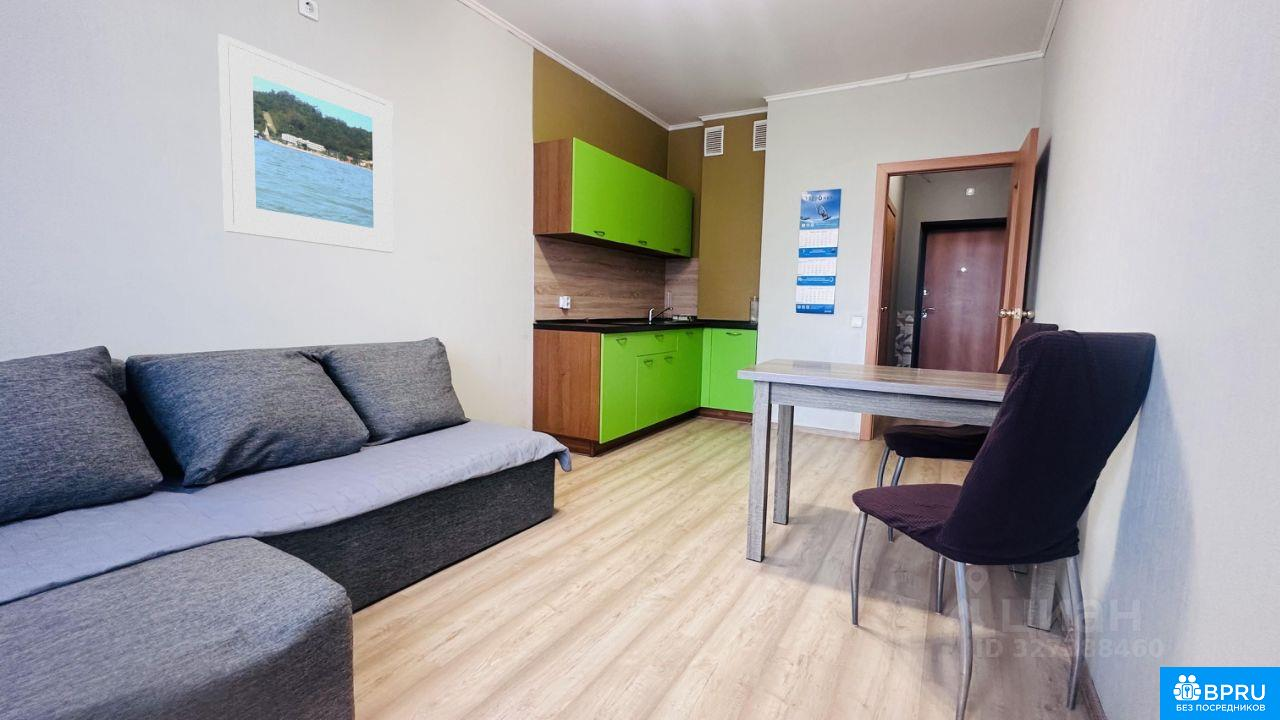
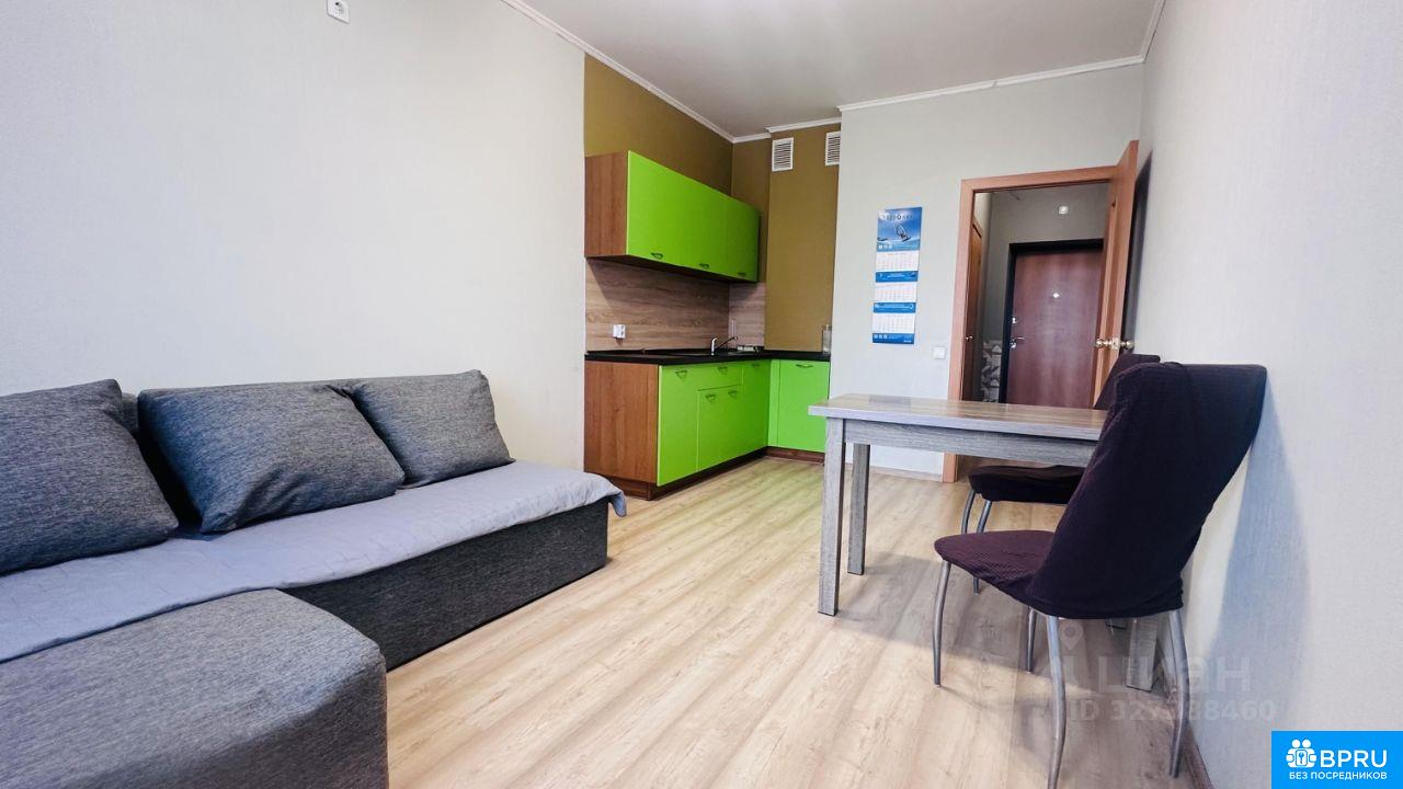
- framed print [217,33,395,254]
